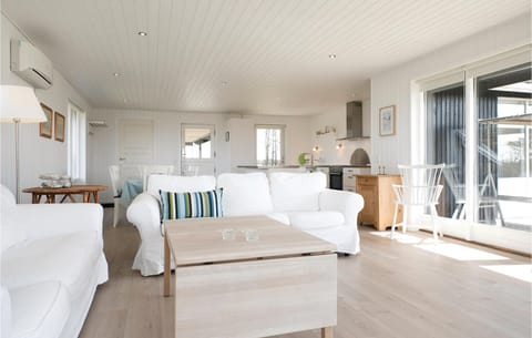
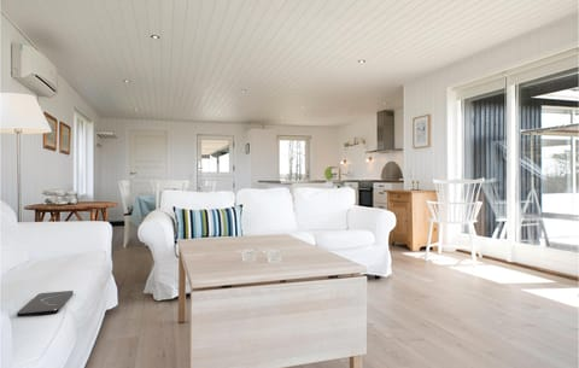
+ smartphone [16,290,75,319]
